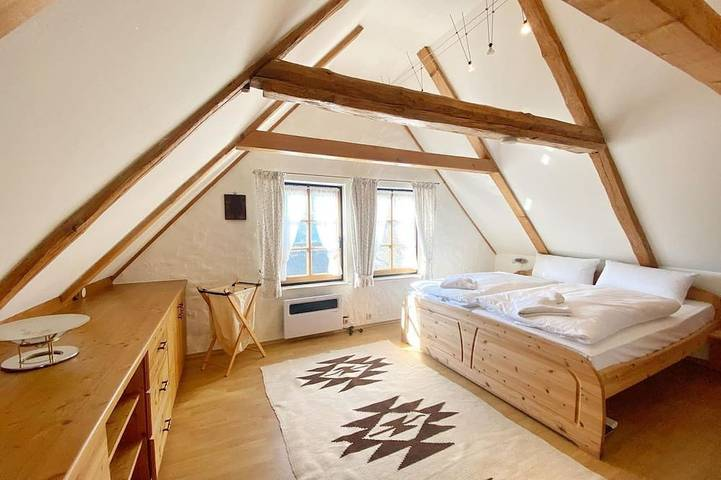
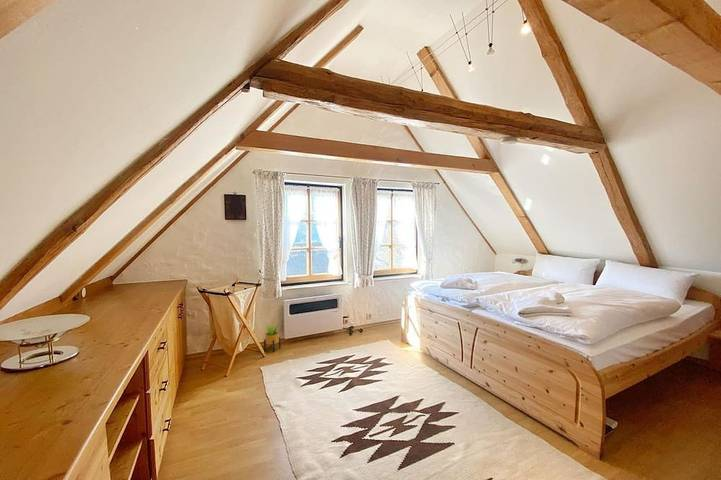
+ potted plant [263,322,282,353]
